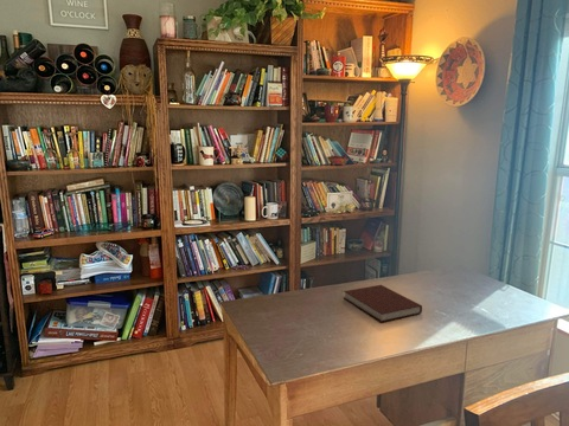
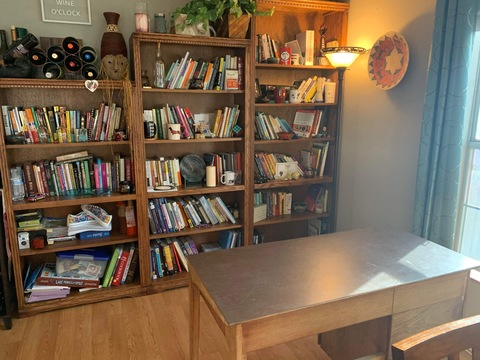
- notebook [343,284,423,323]
